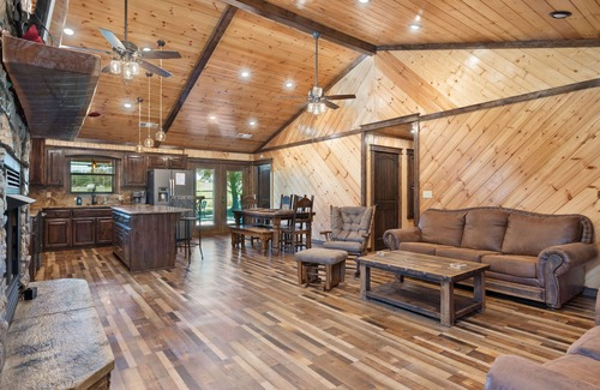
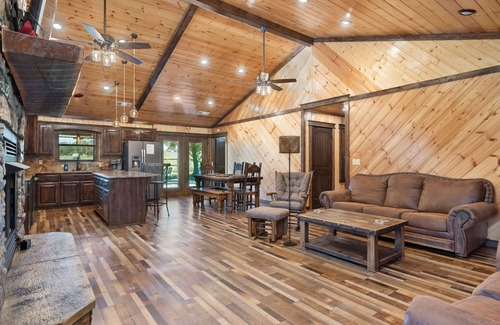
+ floor lamp [278,135,301,247]
